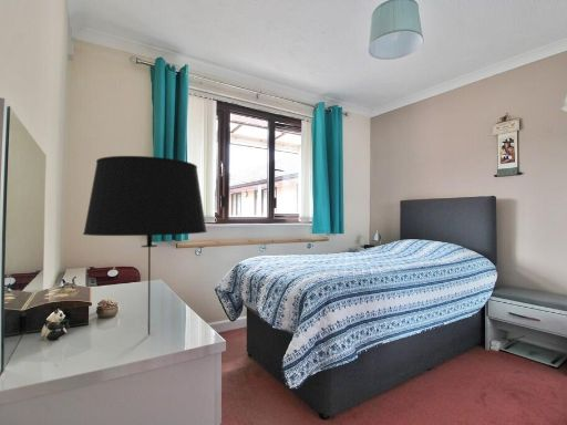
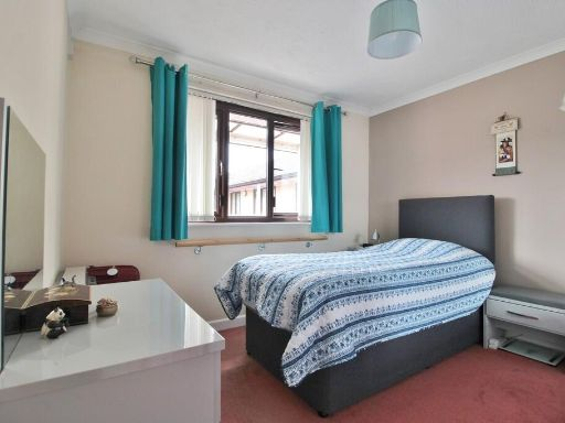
- table lamp [82,155,208,336]
